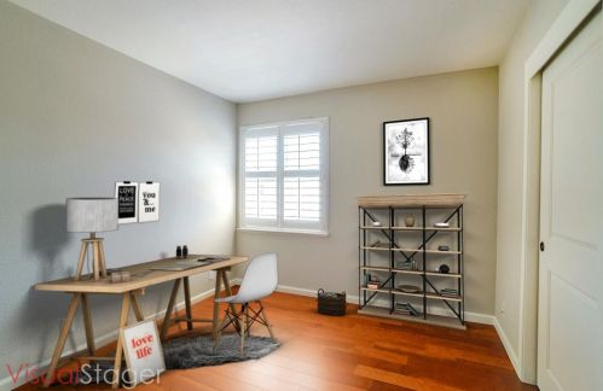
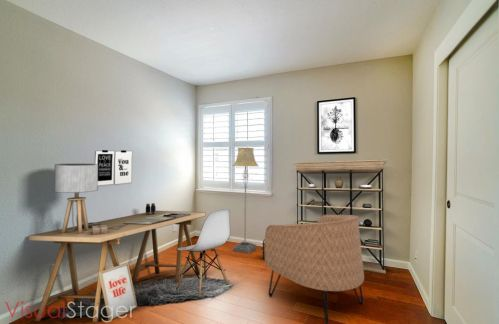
+ armchair [263,214,365,324]
+ floor lamp [232,147,260,255]
